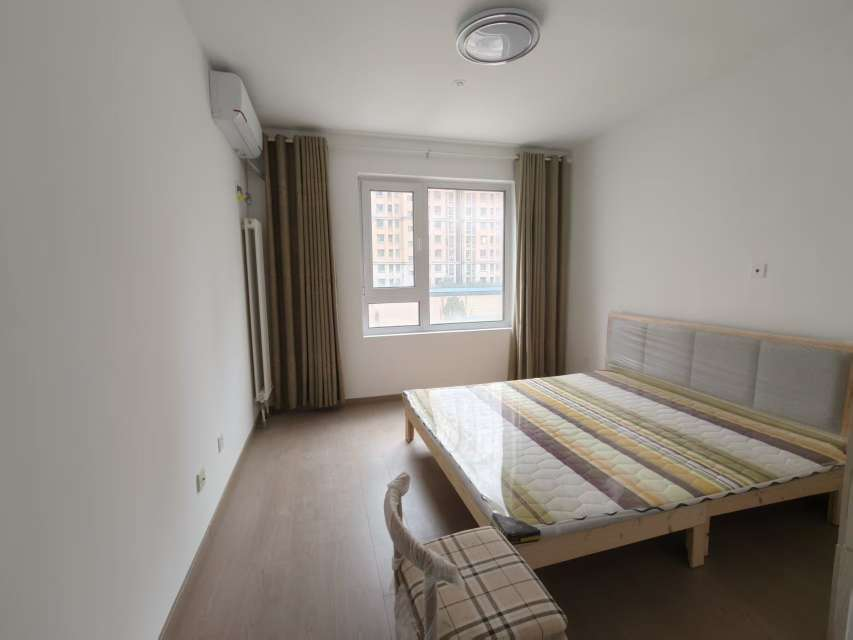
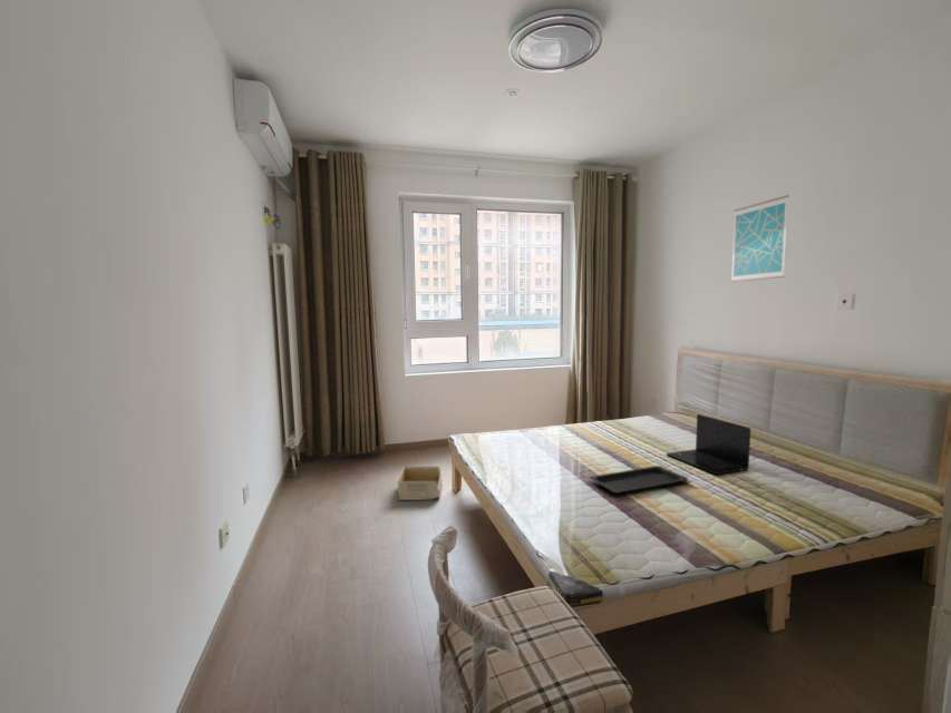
+ laptop [666,413,751,476]
+ serving tray [589,465,689,495]
+ wall art [729,194,790,283]
+ storage bin [396,466,443,501]
